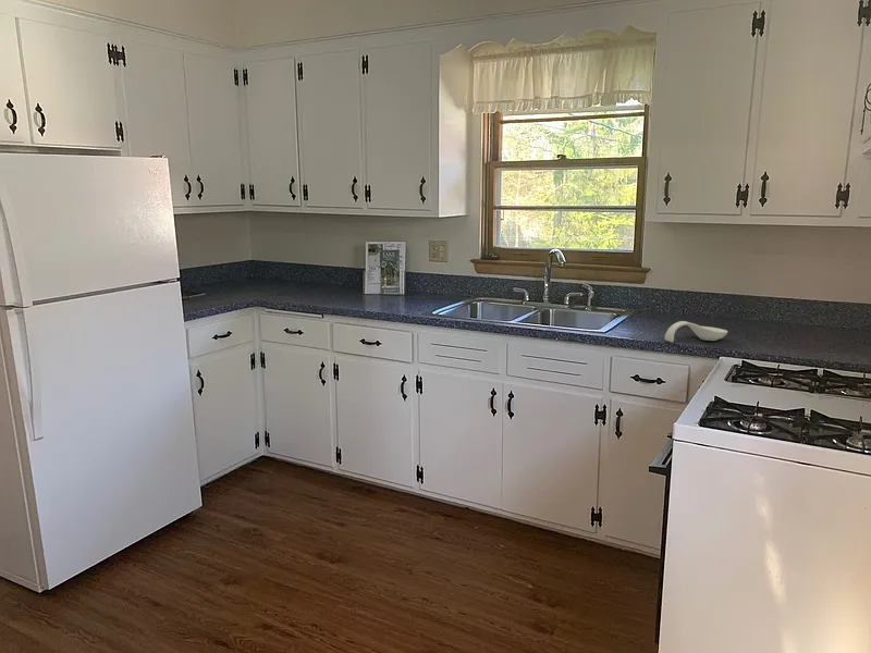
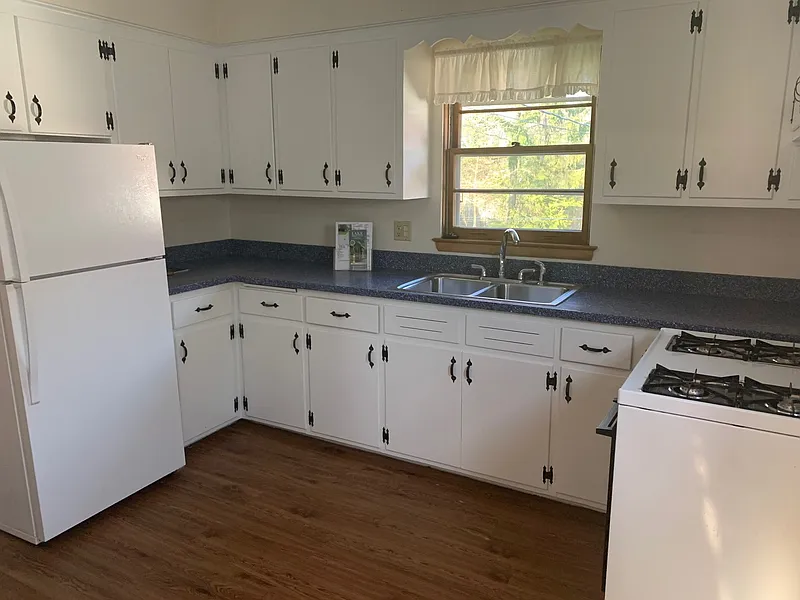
- spoon rest [664,320,728,343]
